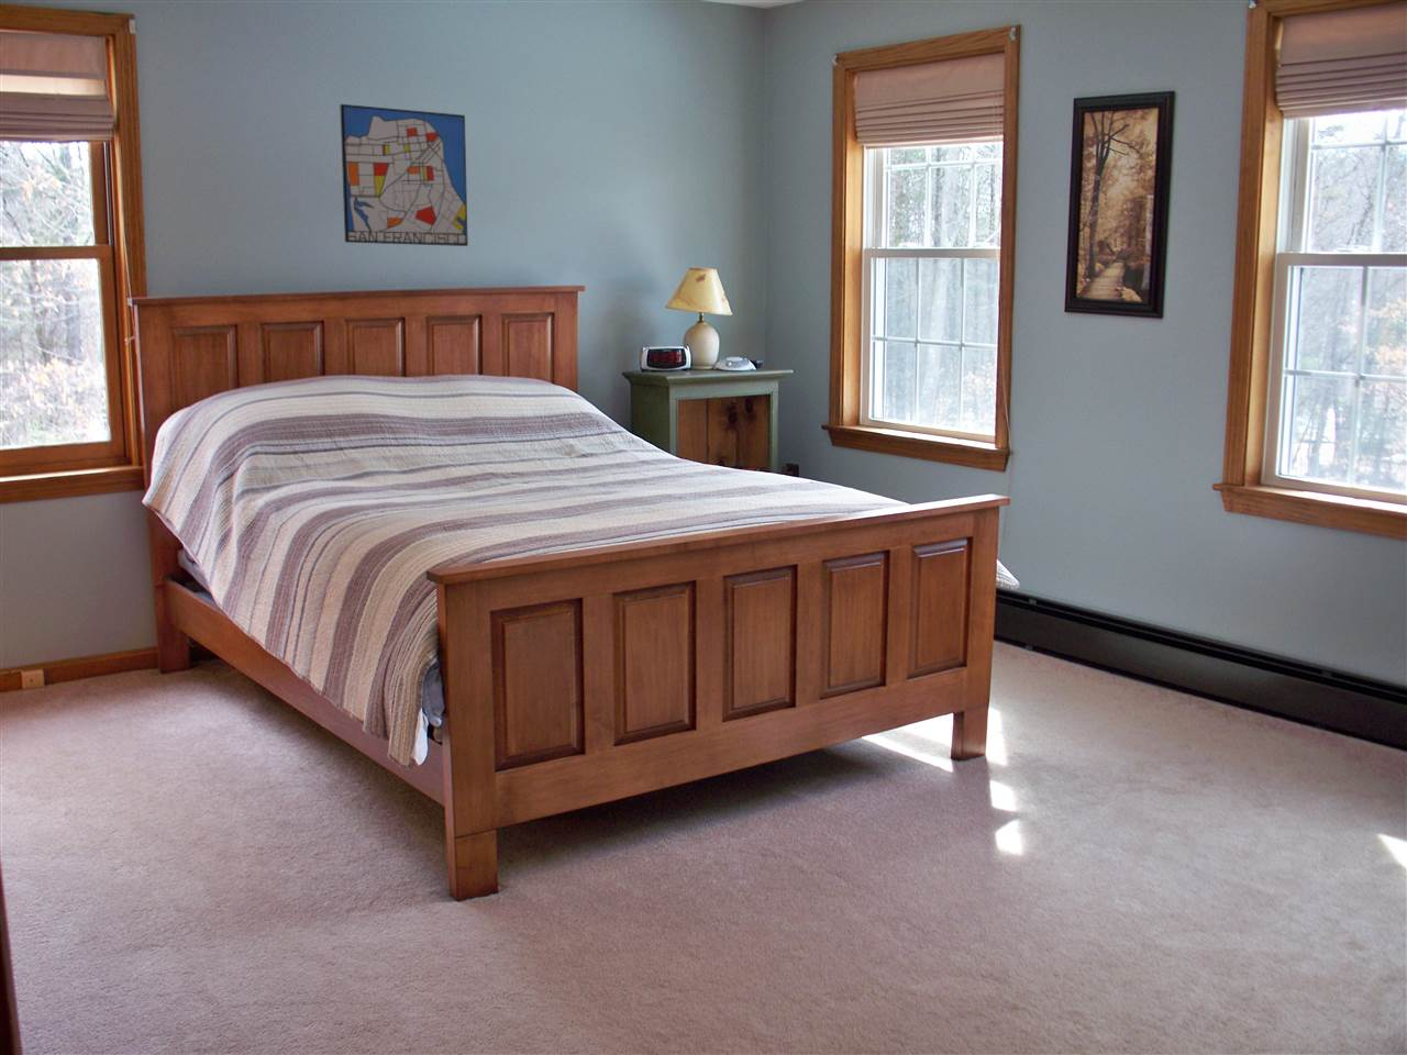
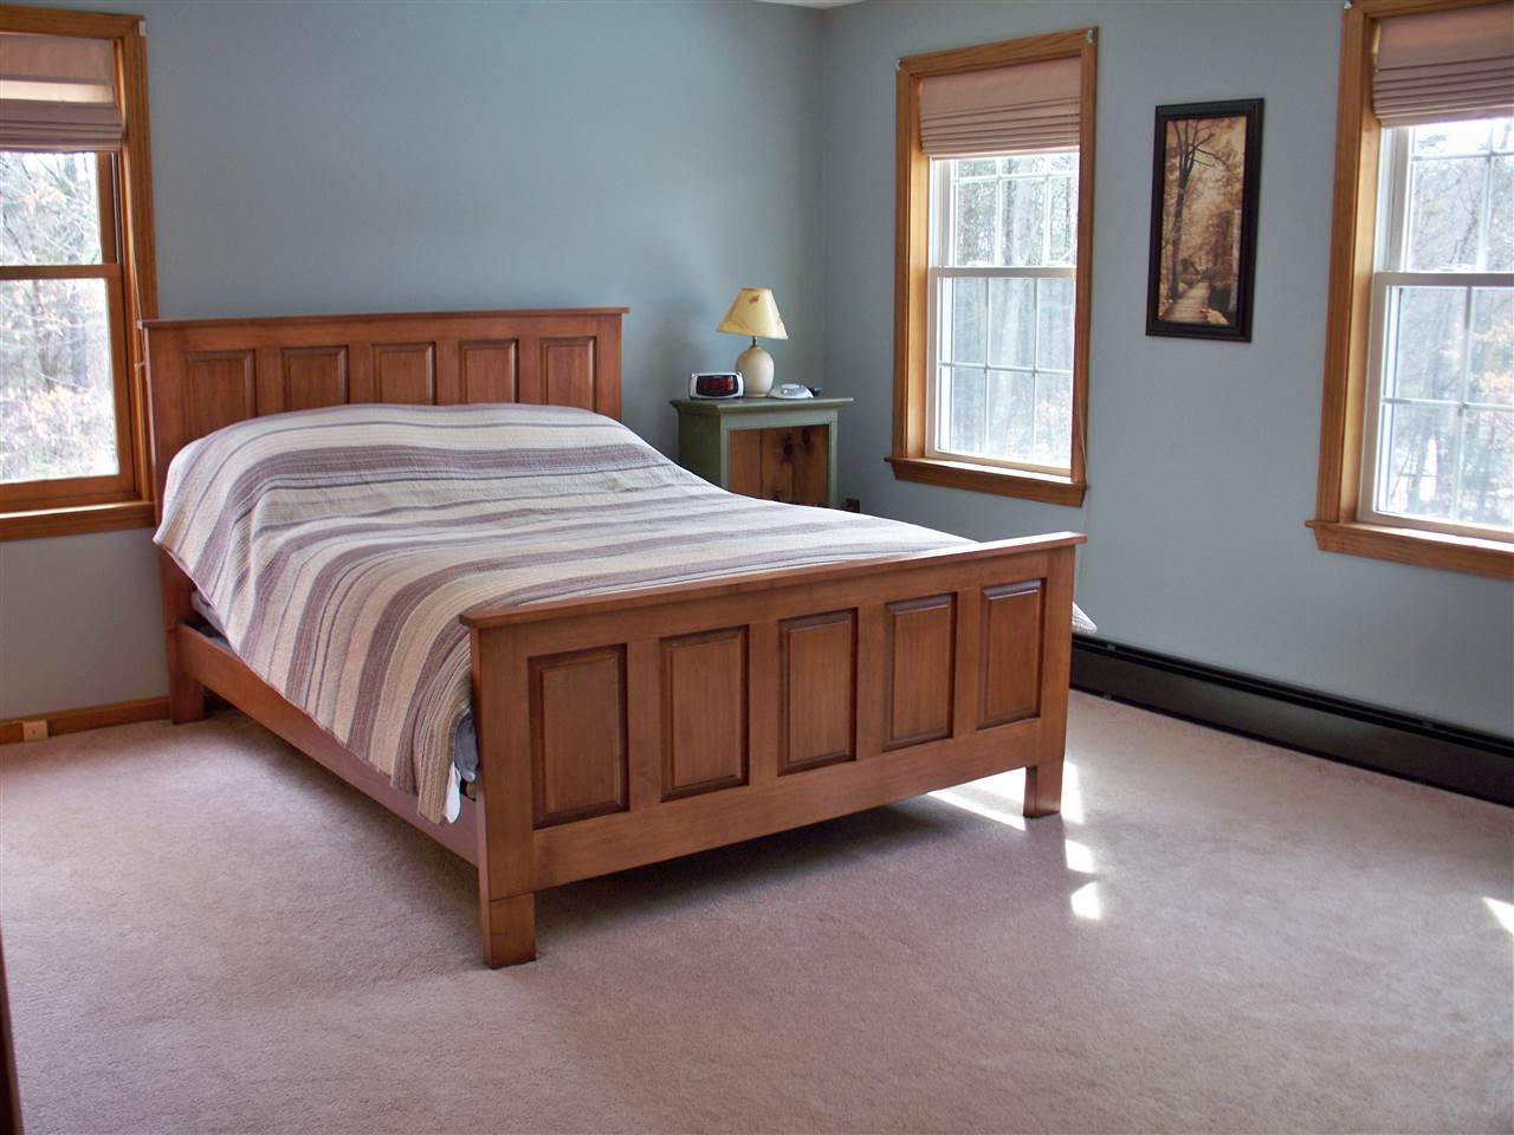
- wall art [339,103,470,247]
